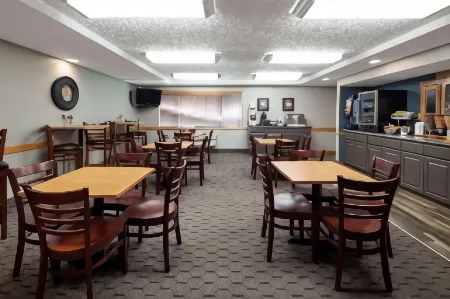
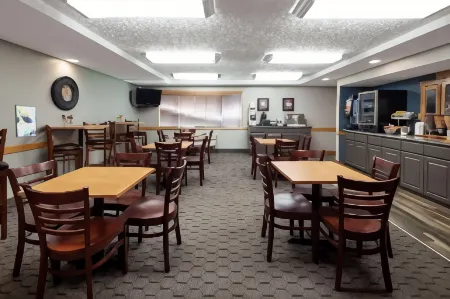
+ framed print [14,104,38,138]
